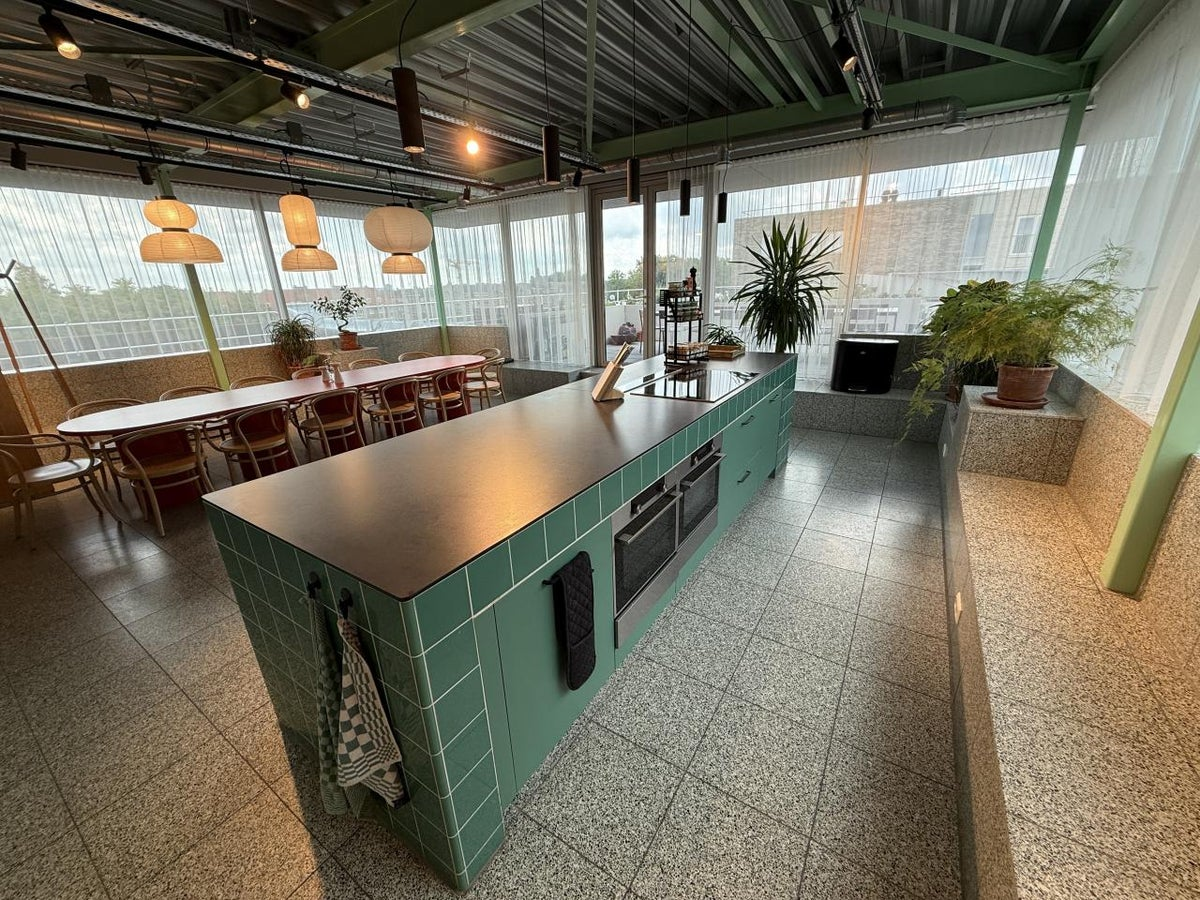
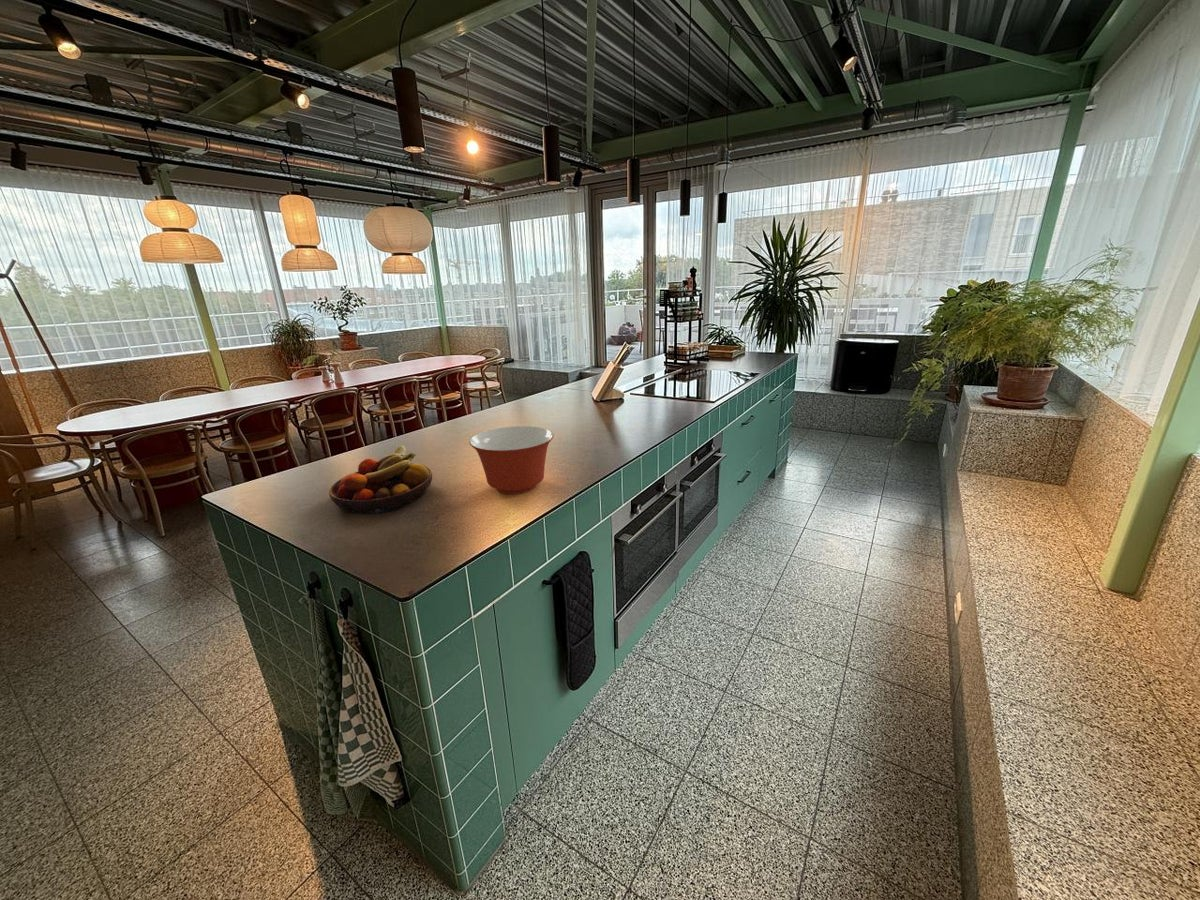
+ mixing bowl [468,425,555,495]
+ fruit bowl [328,444,433,516]
